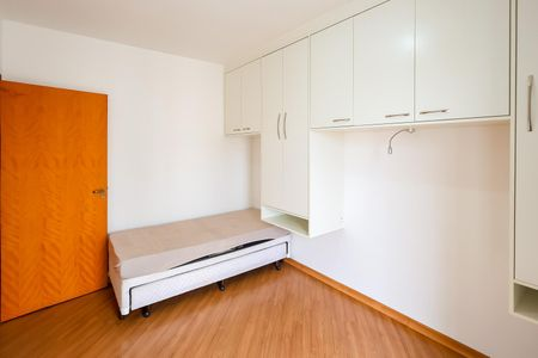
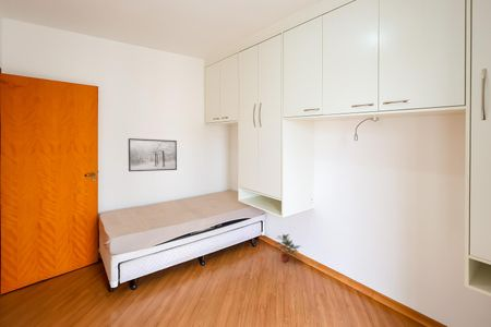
+ potted plant [274,233,301,264]
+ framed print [128,137,178,172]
